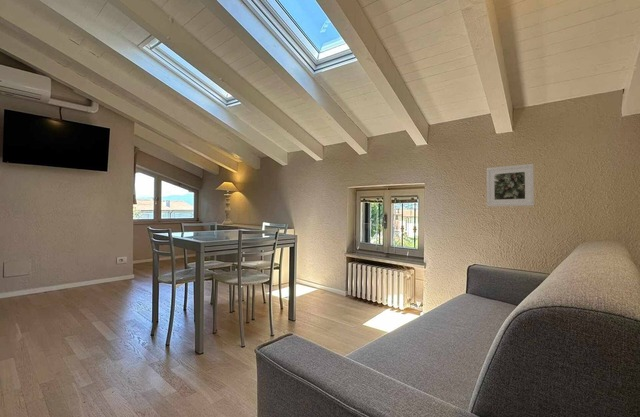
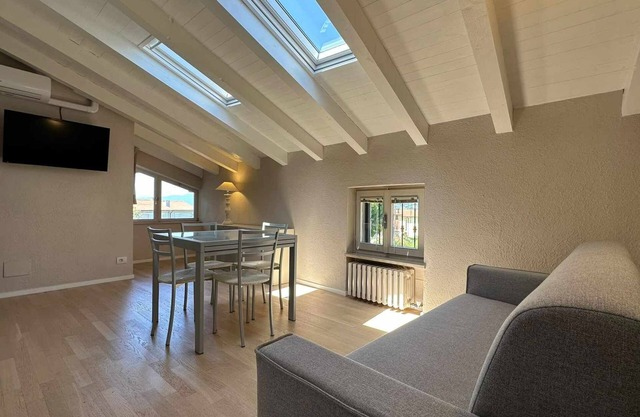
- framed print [486,163,535,208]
